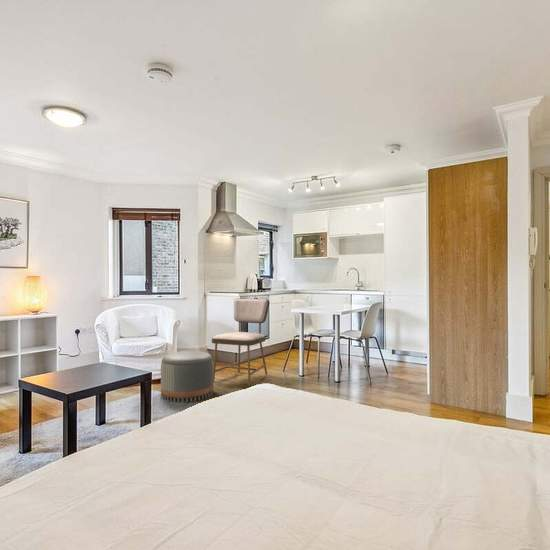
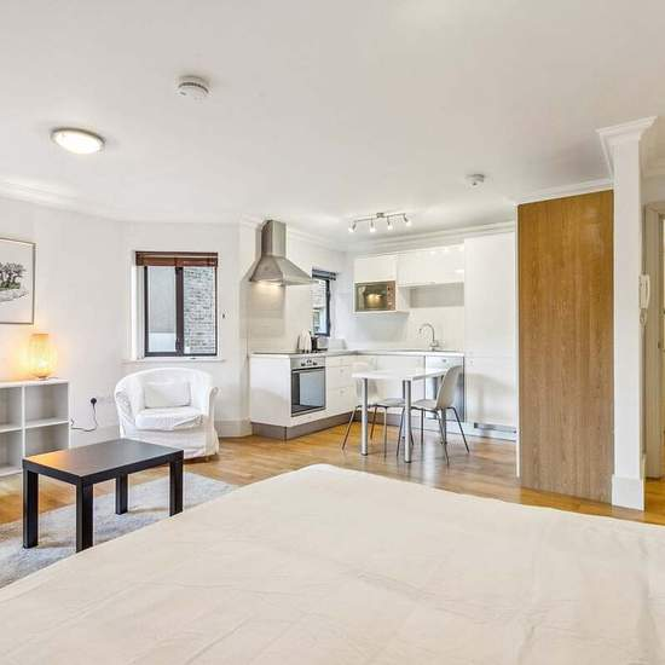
- pouf [160,350,214,403]
- dining chair [211,297,270,387]
